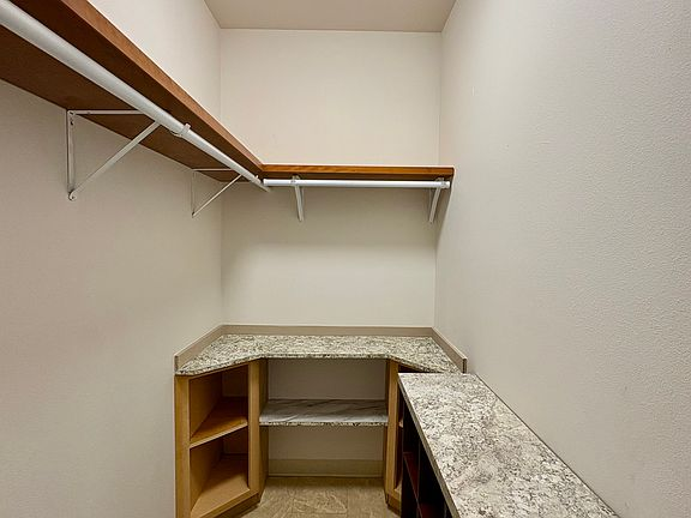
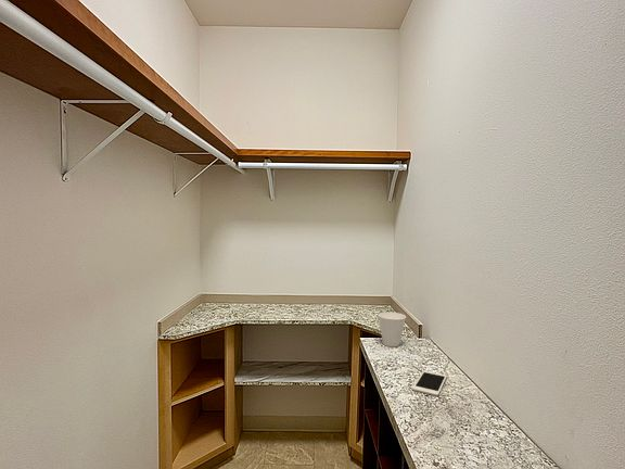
+ cup [377,312,407,347]
+ cell phone [411,370,448,397]
